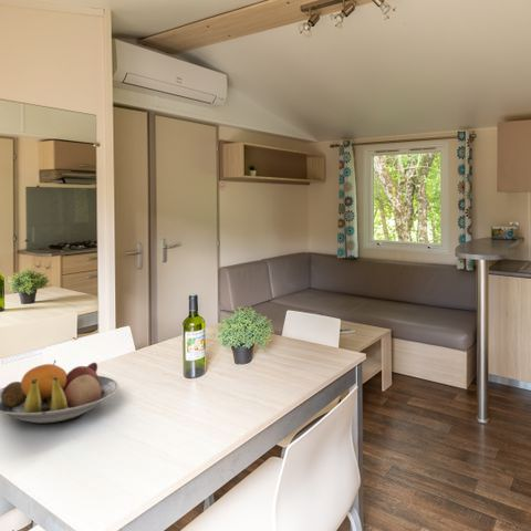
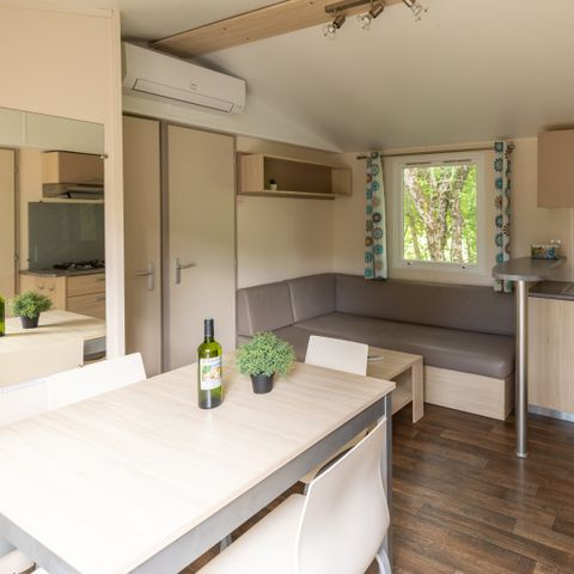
- fruit bowl [0,360,119,424]
